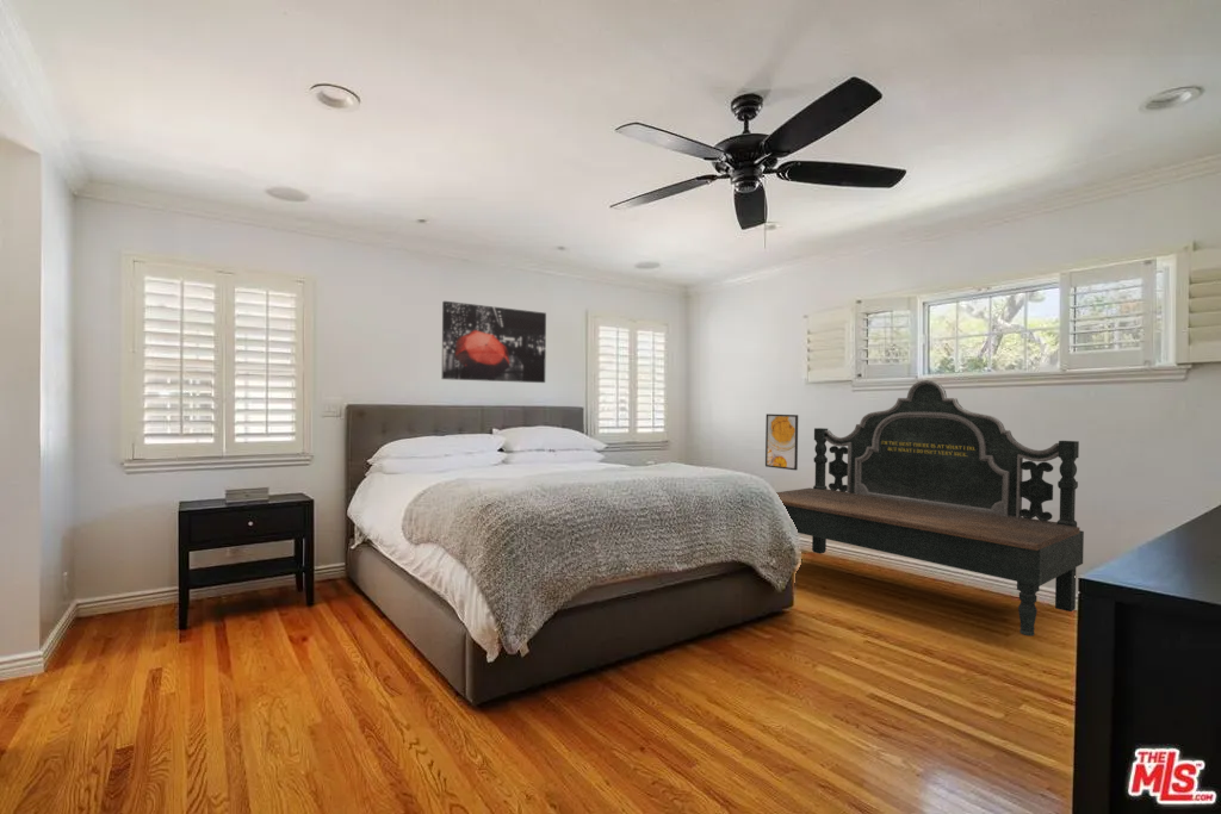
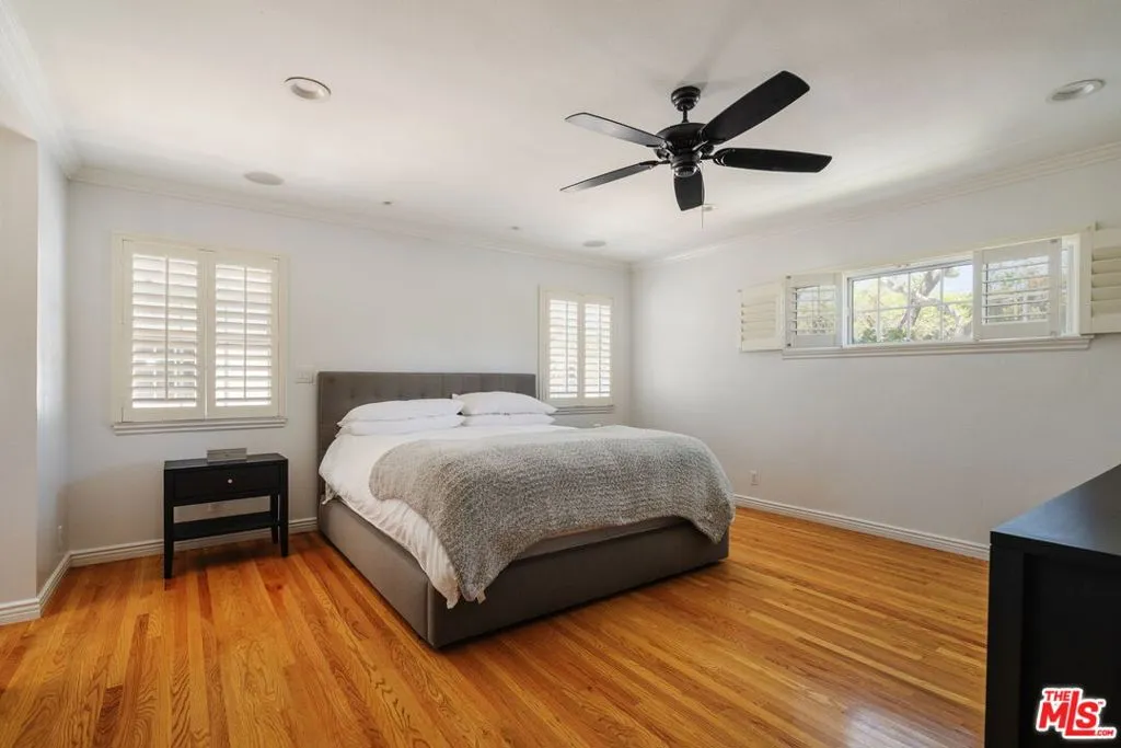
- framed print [764,412,799,472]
- bench [775,379,1085,638]
- wall art [441,300,547,384]
